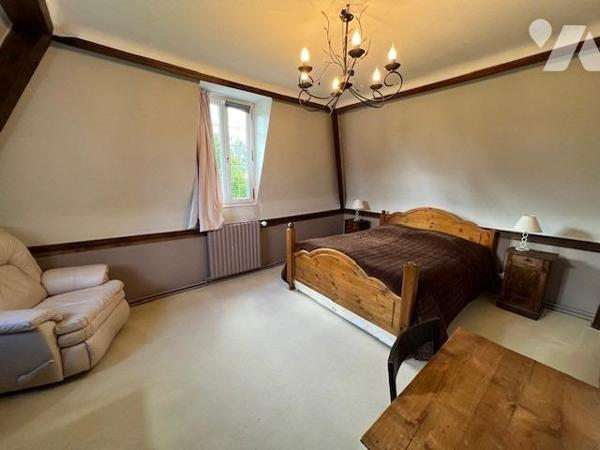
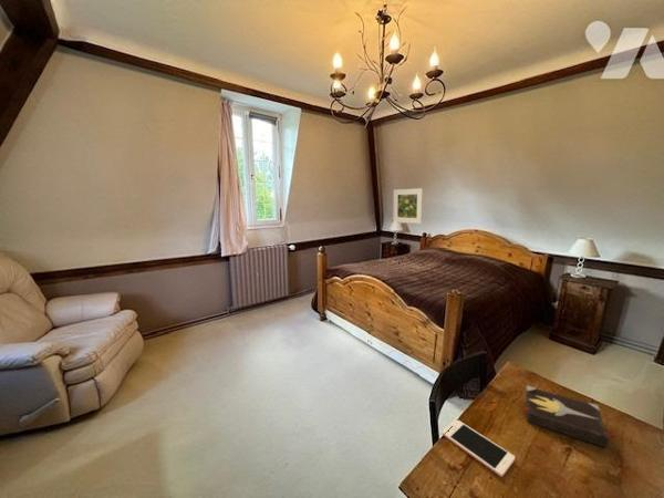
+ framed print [392,187,424,225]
+ hardback book [523,385,619,449]
+ cell phone [440,418,516,478]
